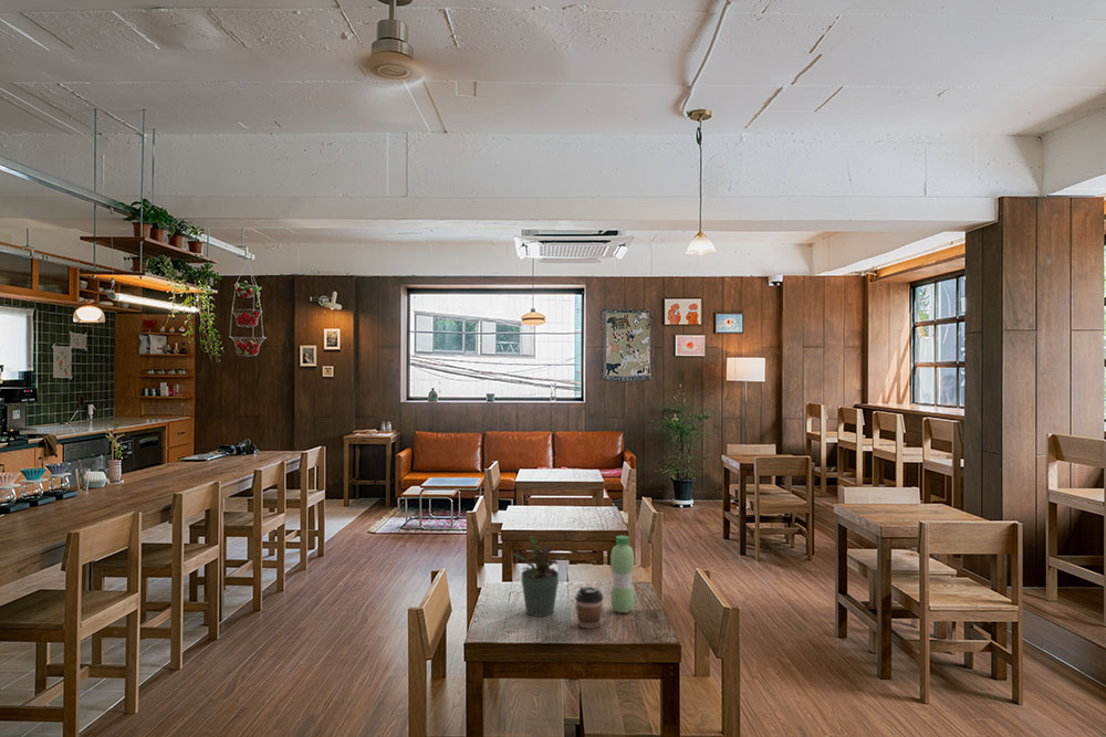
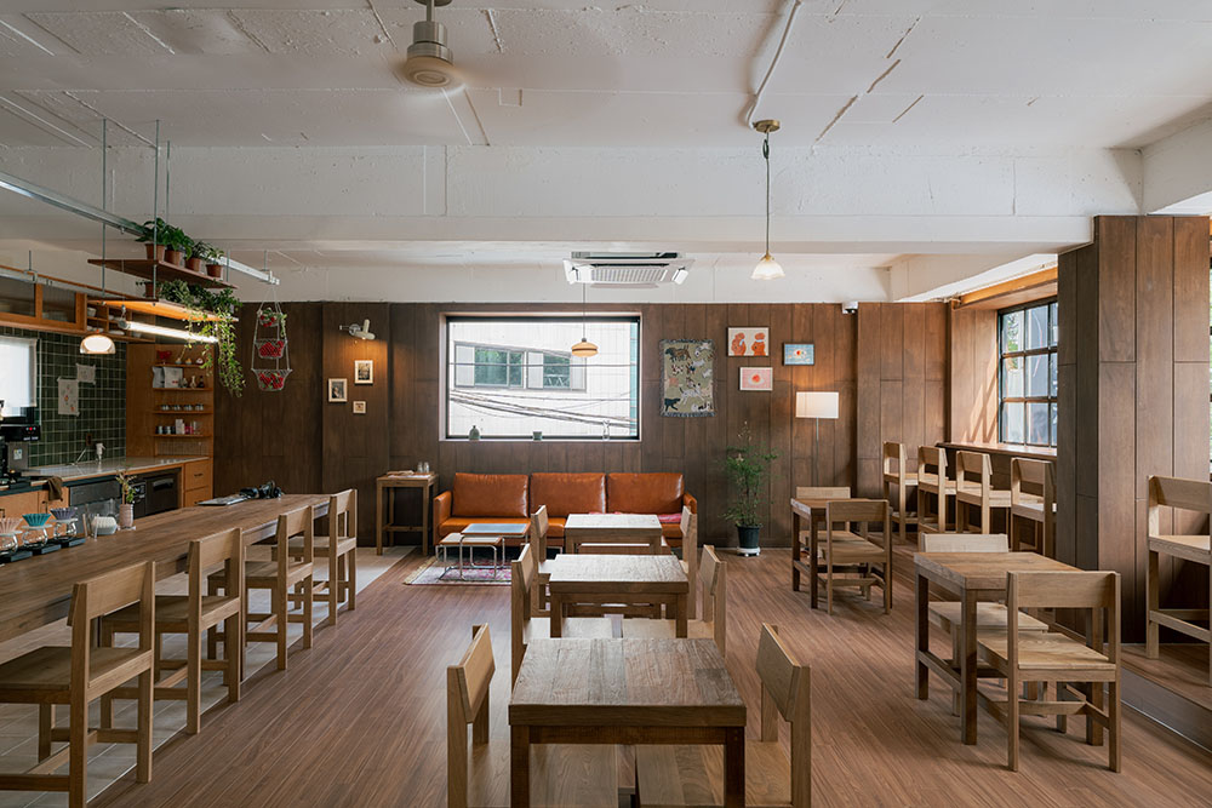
- potted plant [512,535,567,618]
- water bottle [609,535,635,614]
- coffee cup [574,586,604,630]
